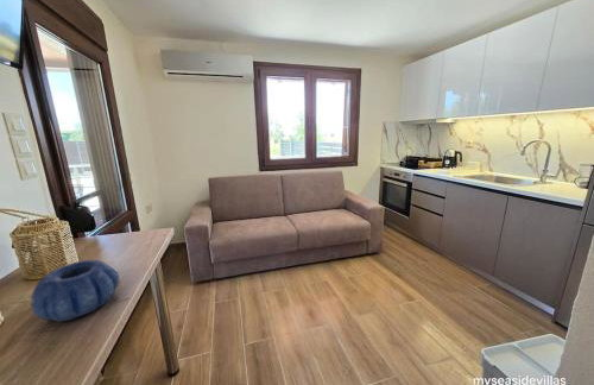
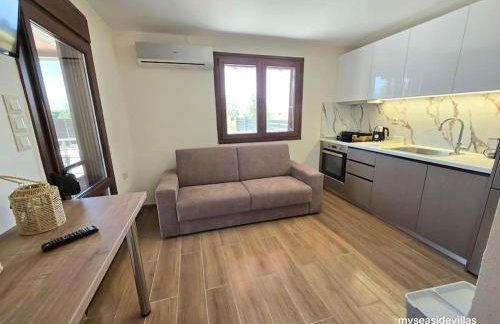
- decorative bowl [30,259,120,322]
